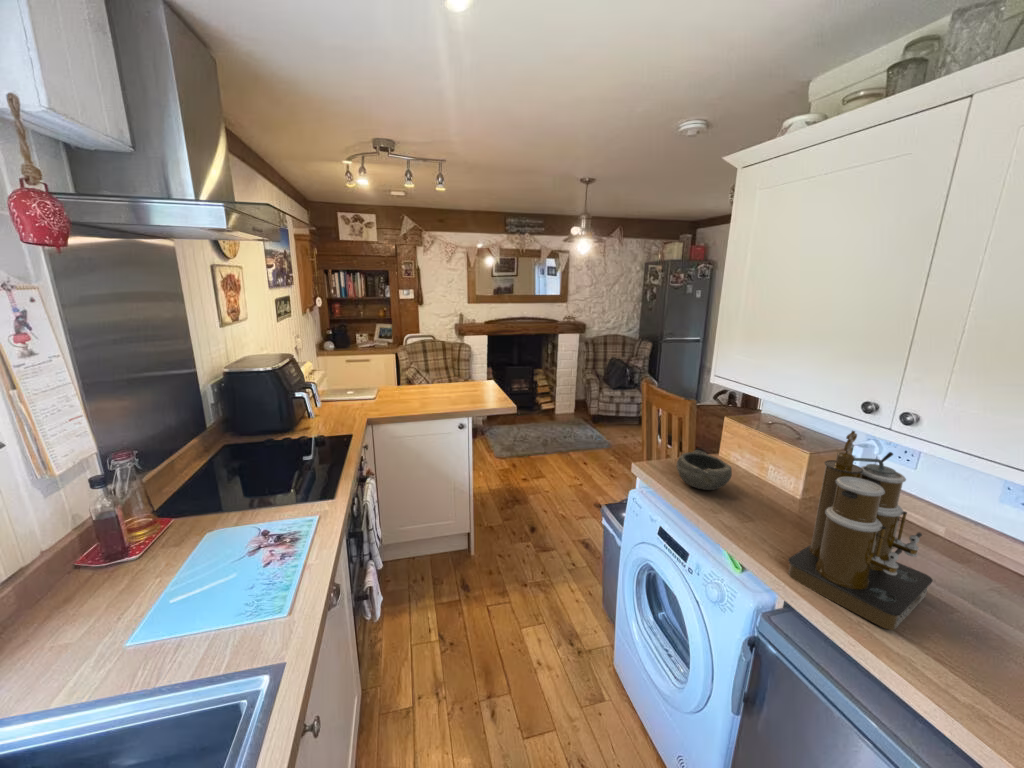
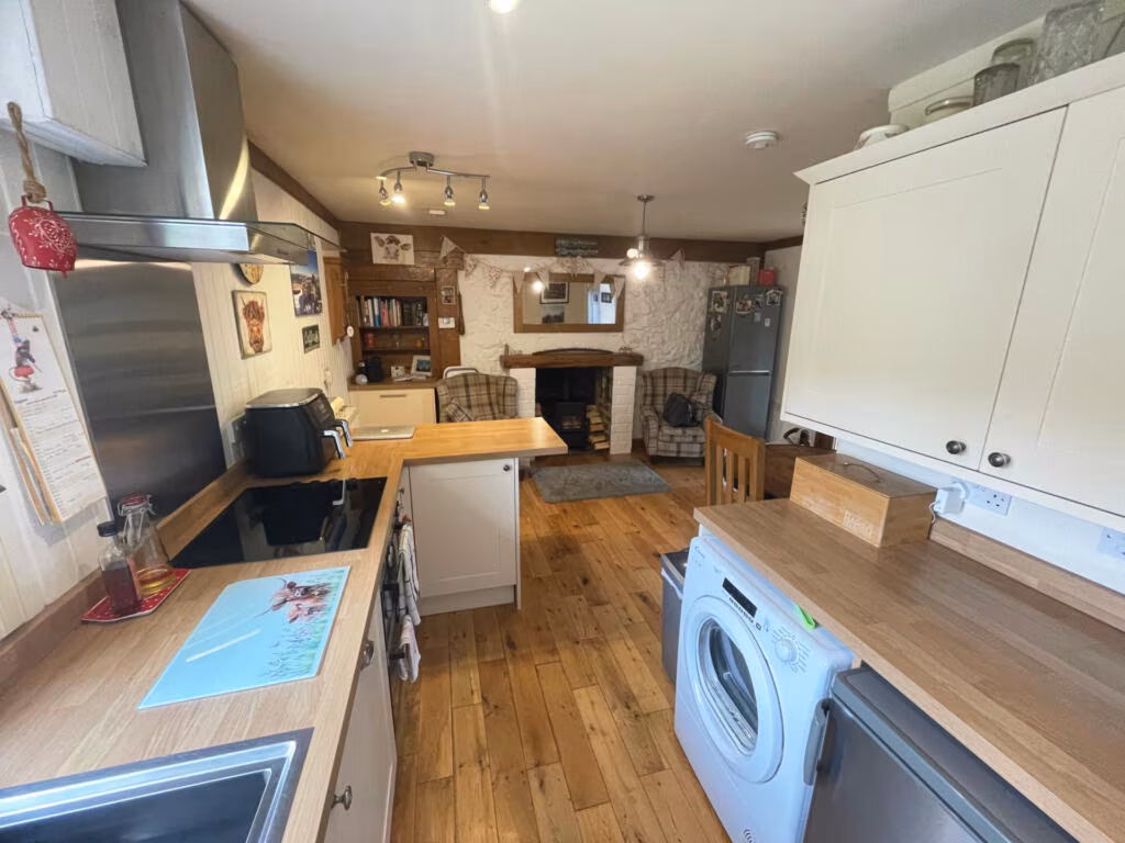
- coffee maker [787,430,934,631]
- bowl [676,449,733,491]
